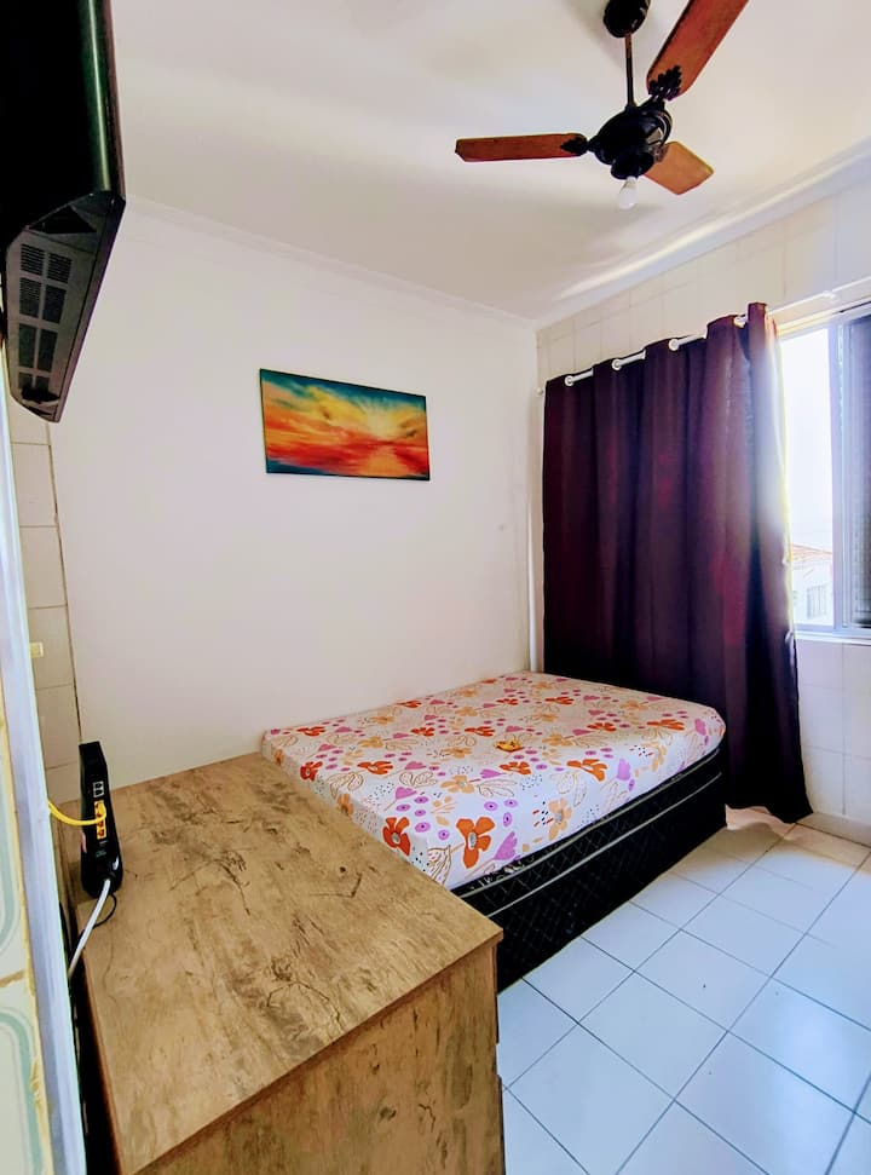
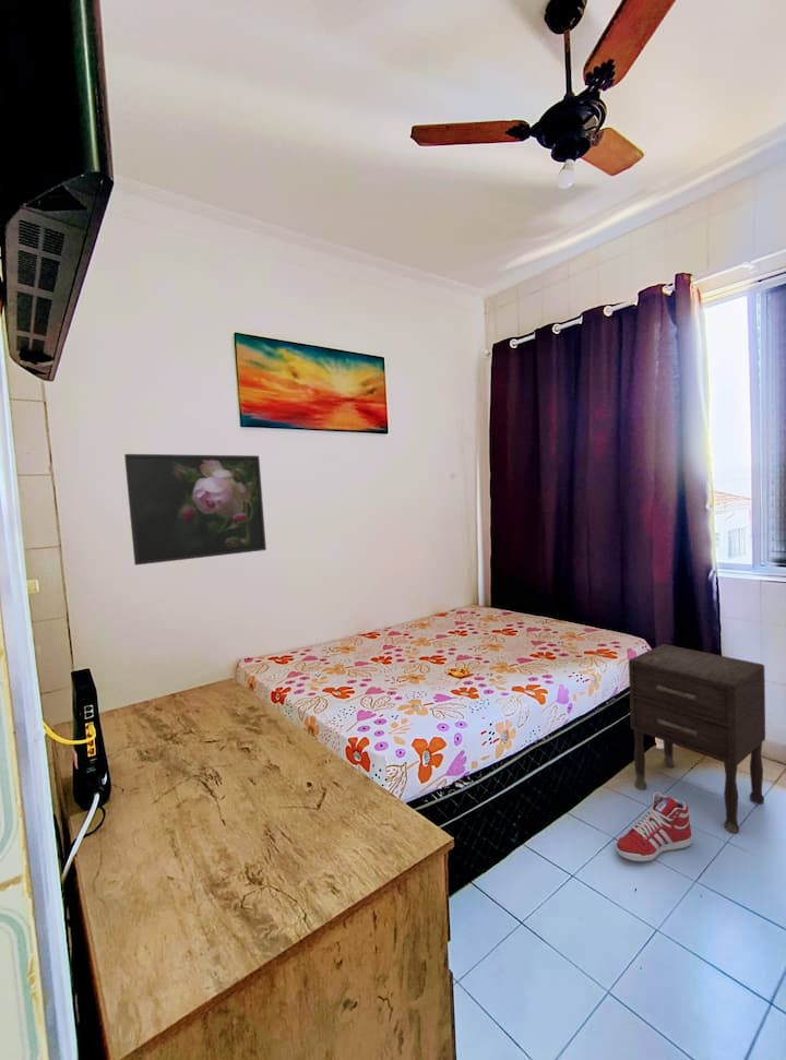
+ sneaker [615,791,693,864]
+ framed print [123,453,267,567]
+ nightstand [628,643,766,834]
